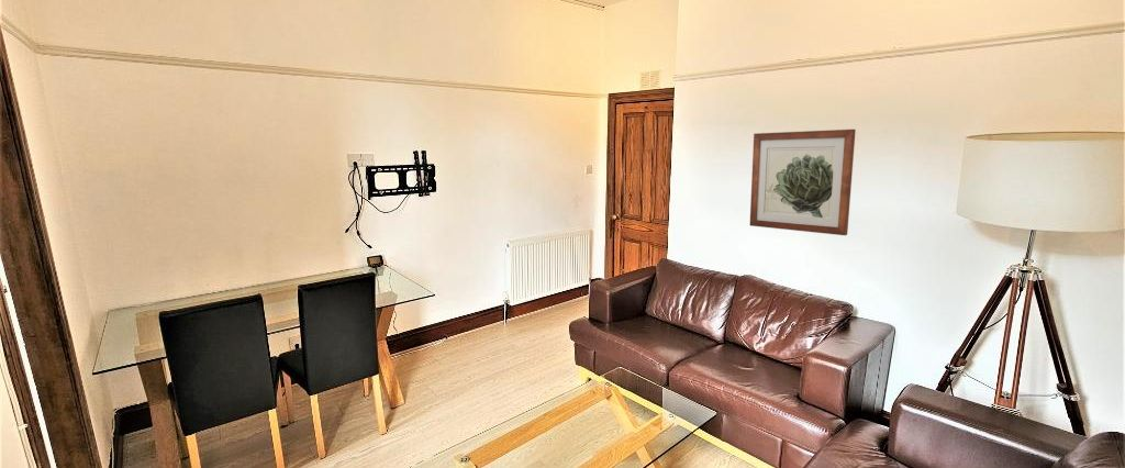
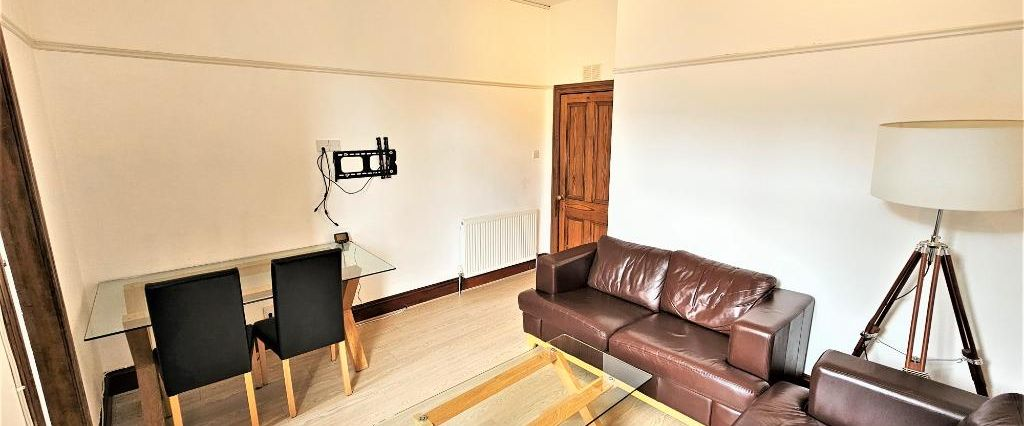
- wall art [749,129,857,236]
